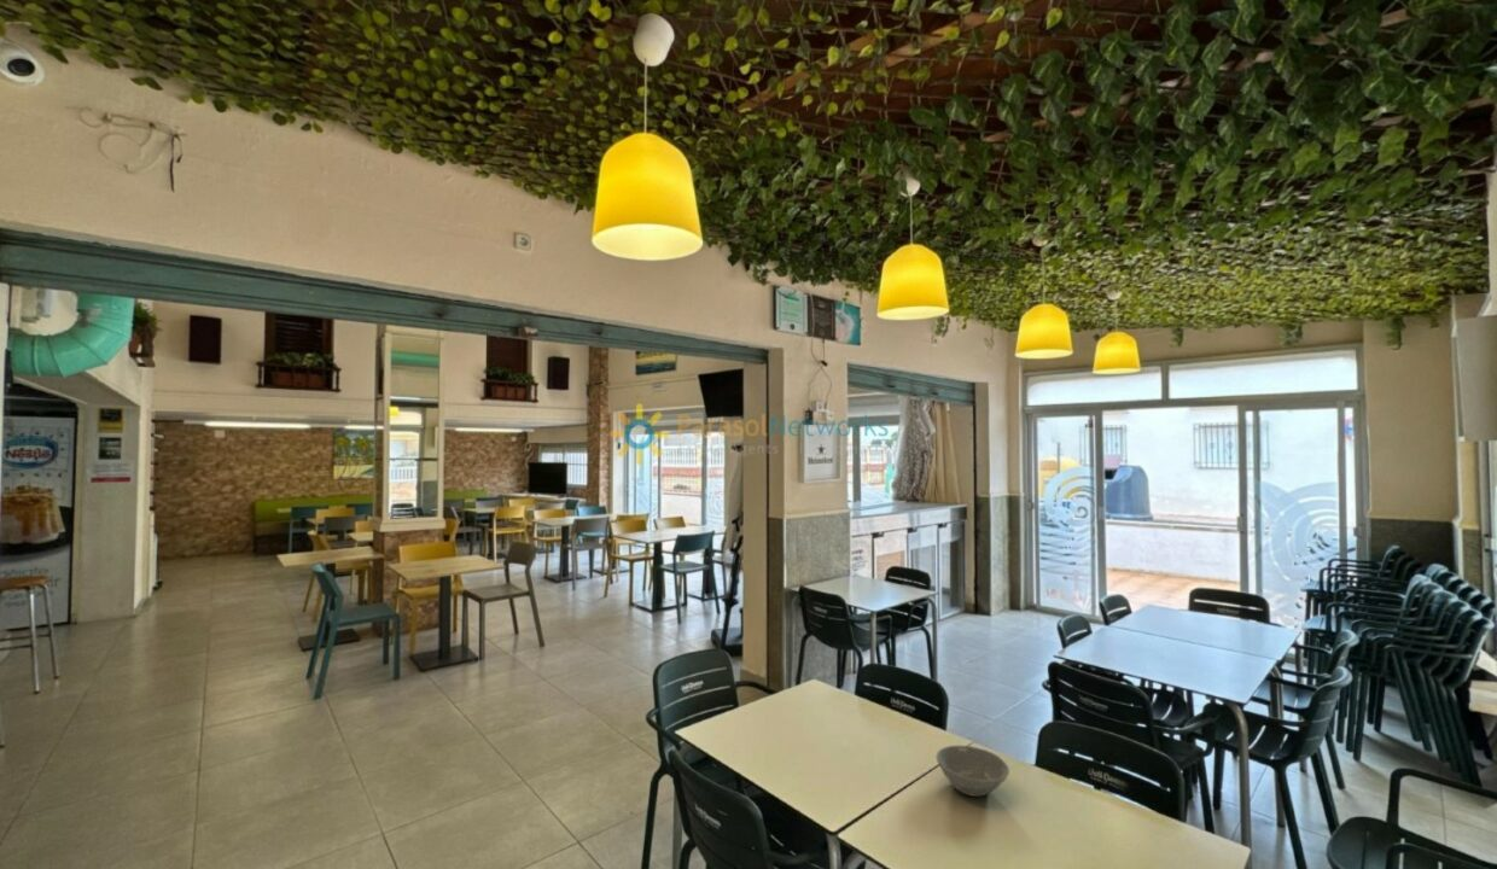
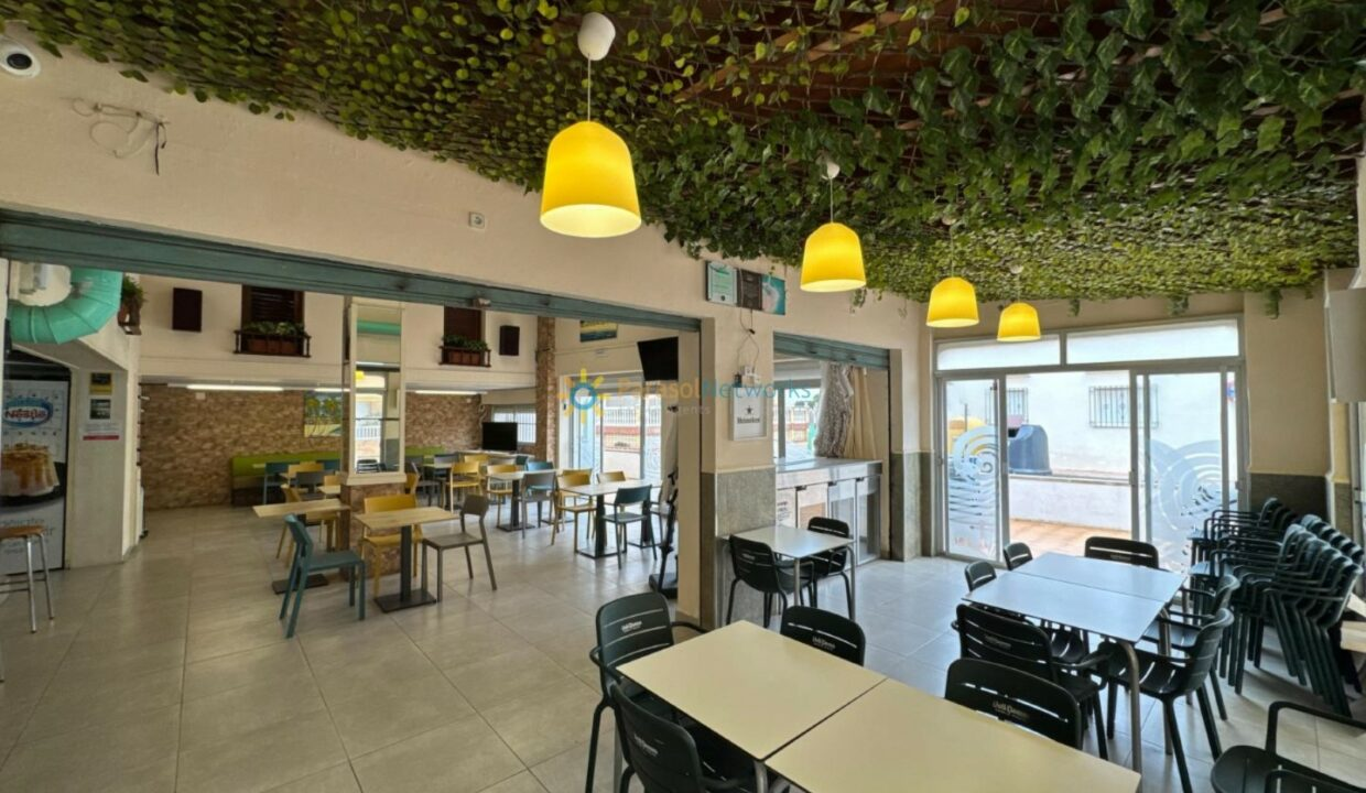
- bowl [936,745,1010,798]
